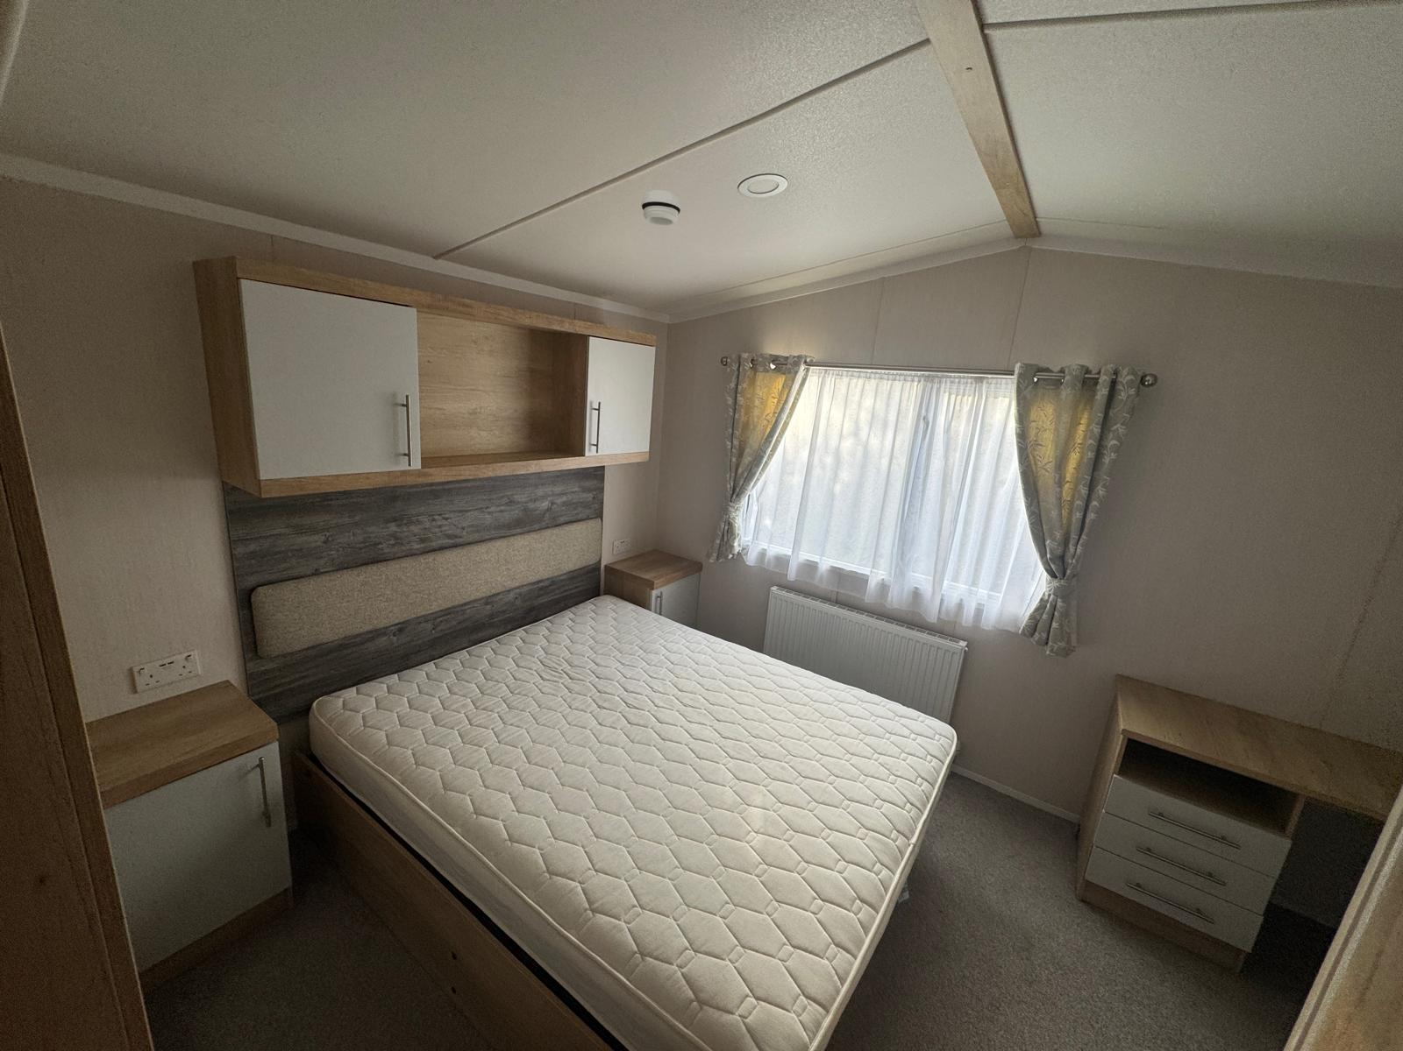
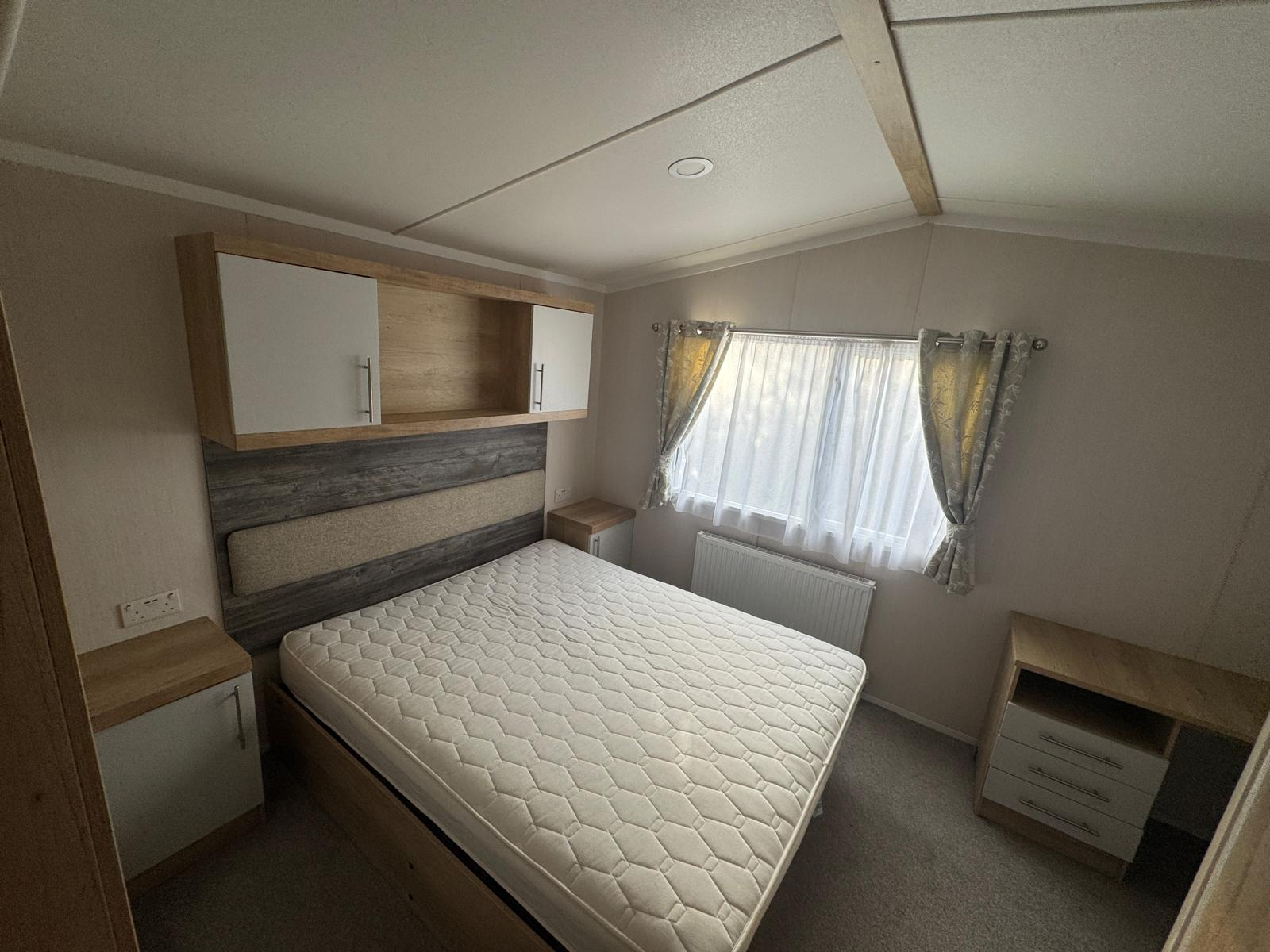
- smoke detector [640,189,683,226]
